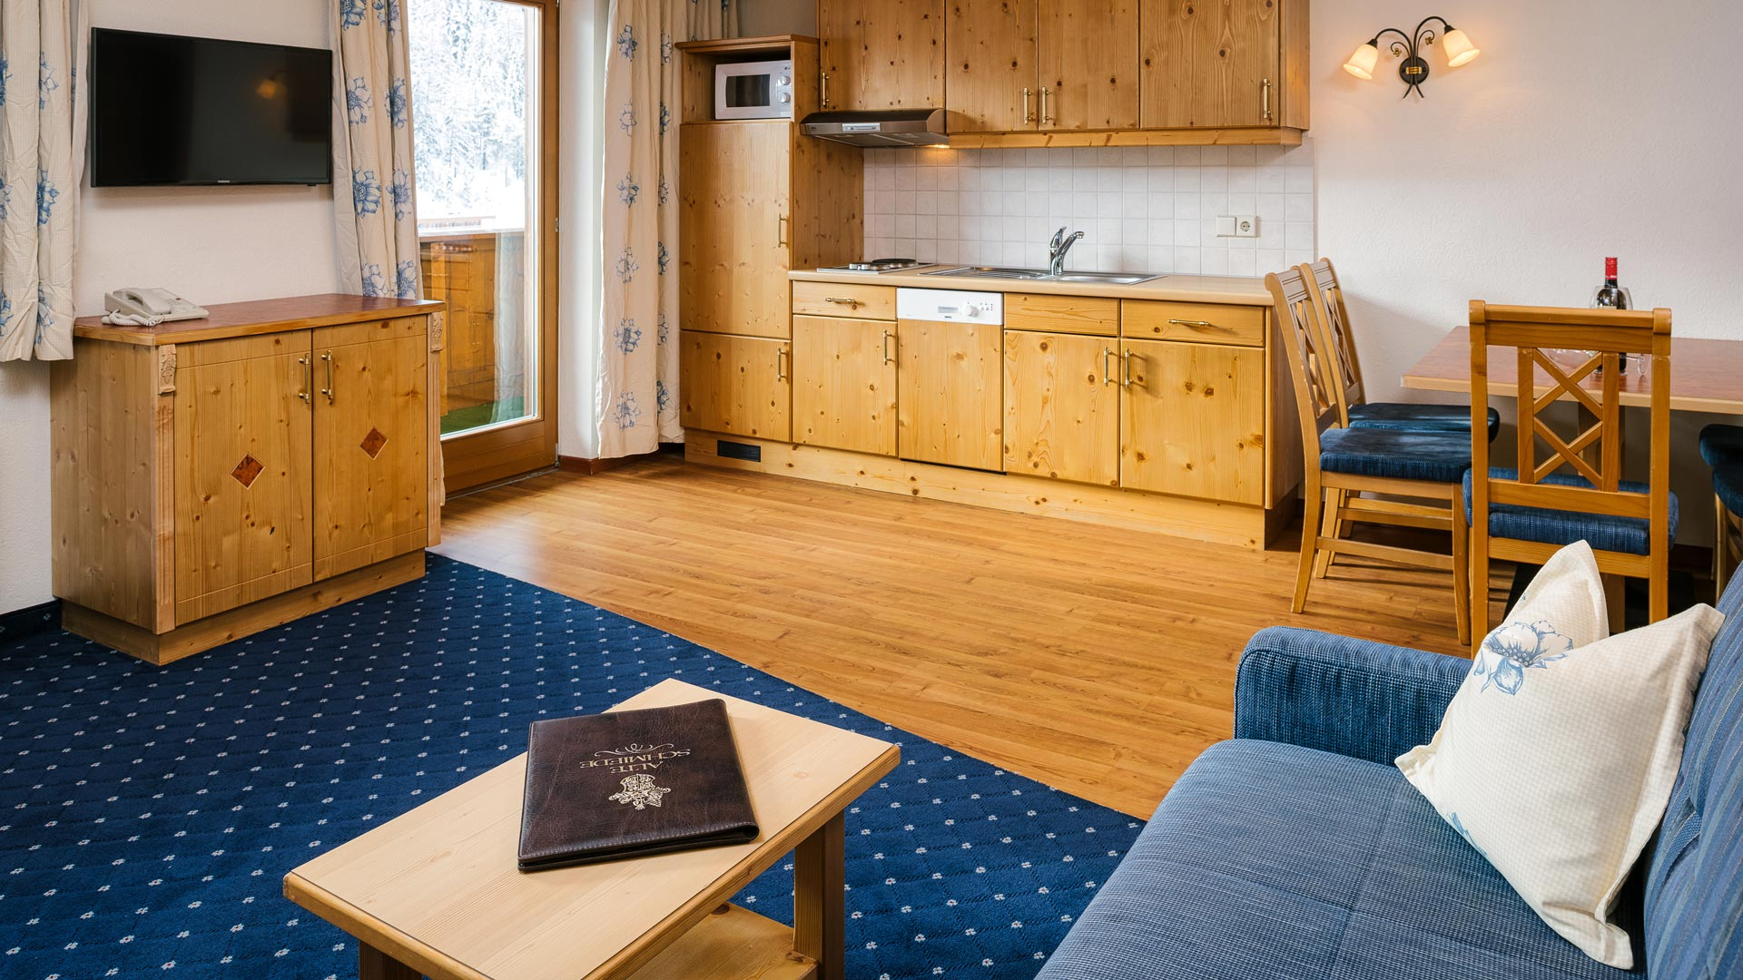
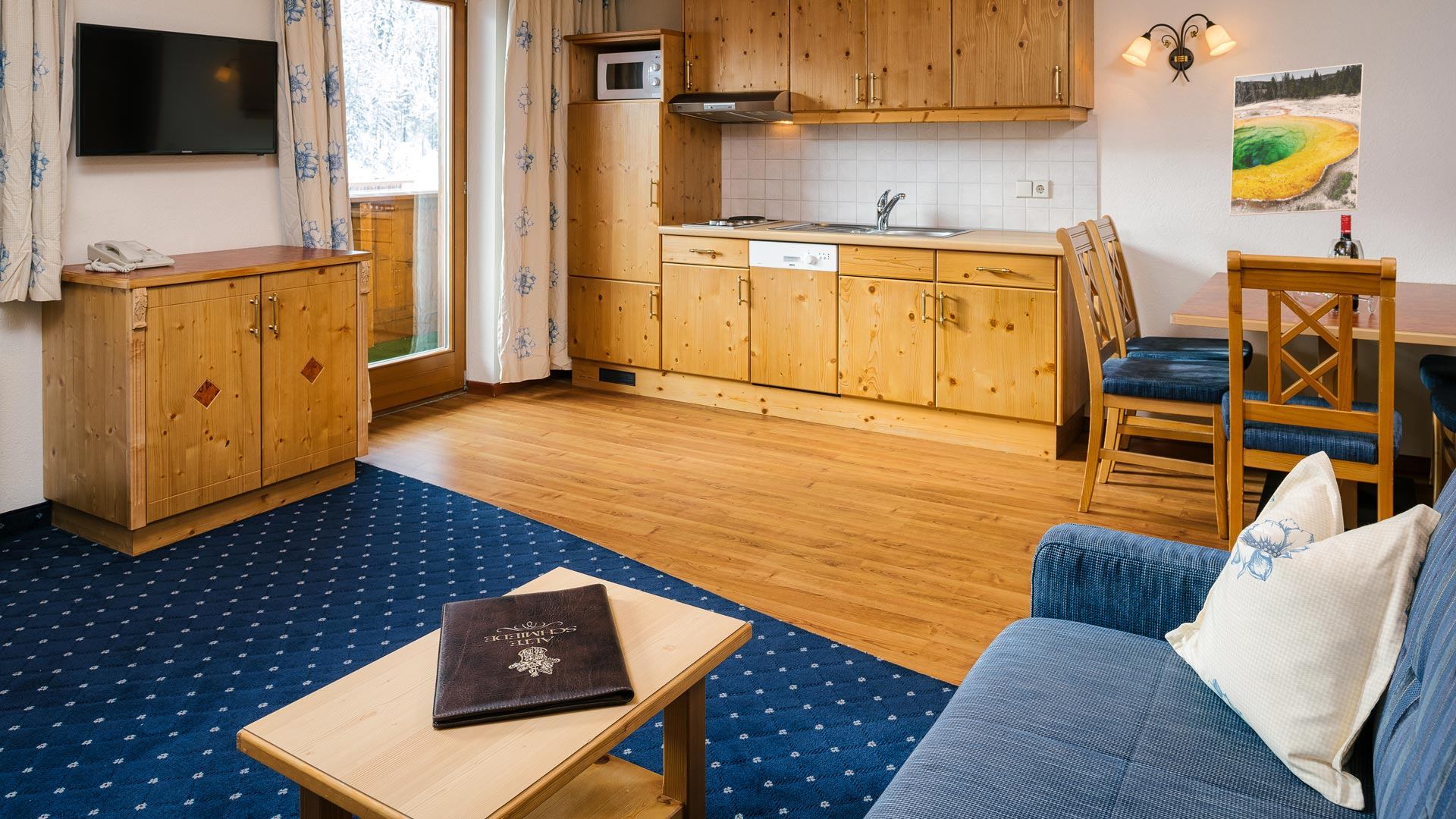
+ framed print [1229,62,1364,217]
